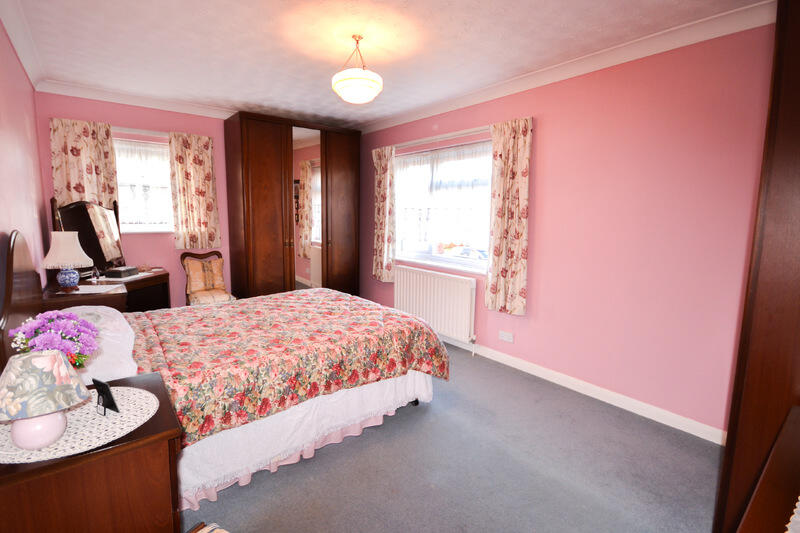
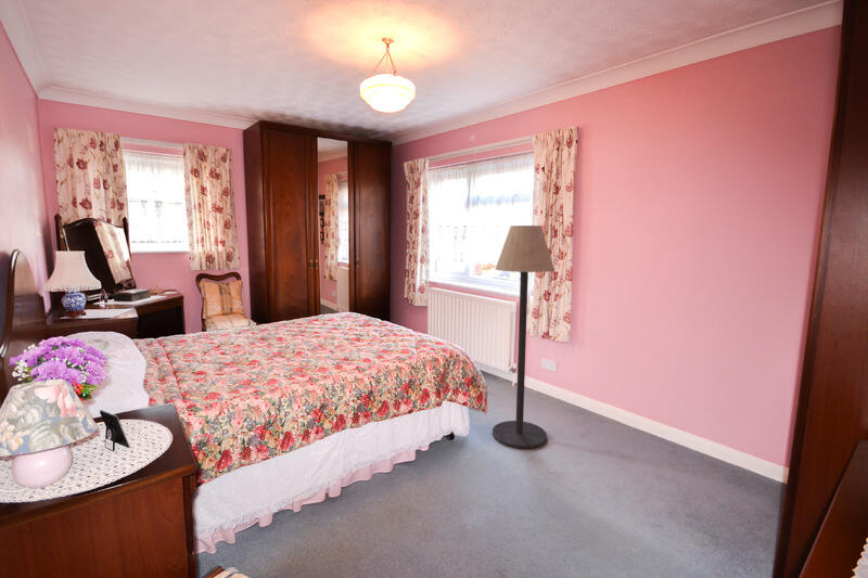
+ floor lamp [492,224,556,450]
